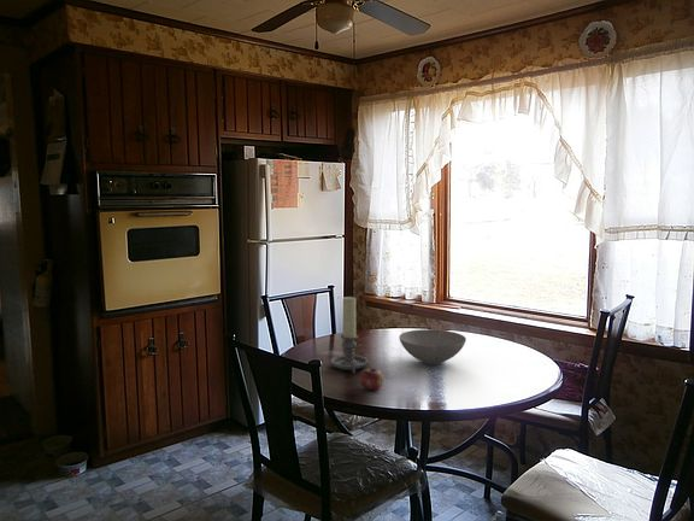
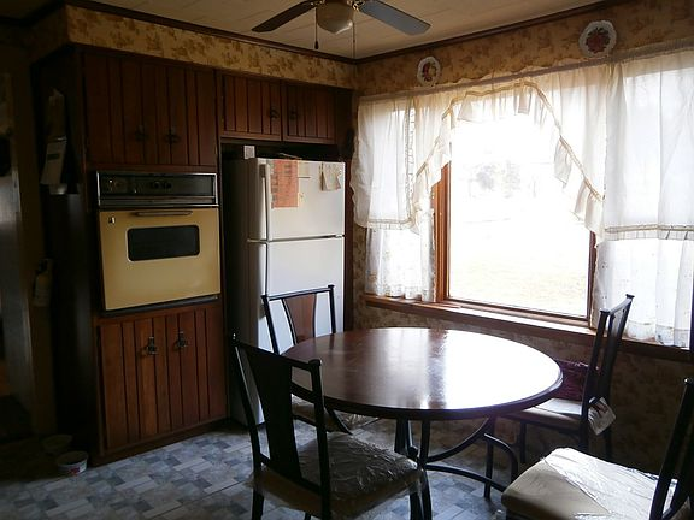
- candle holder [329,295,370,375]
- apple [358,367,384,392]
- bowl [398,328,467,367]
